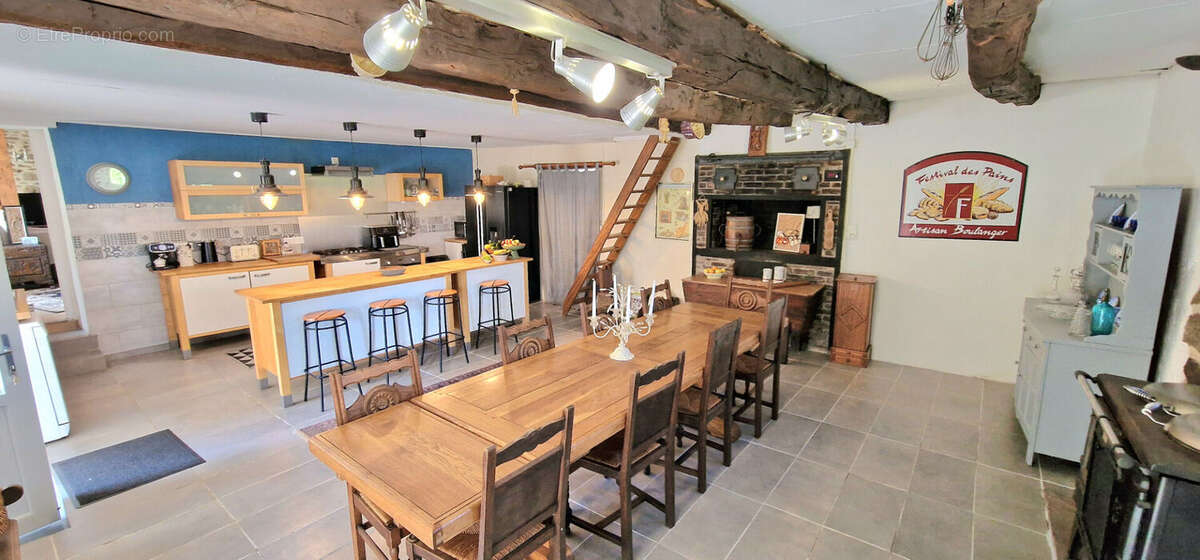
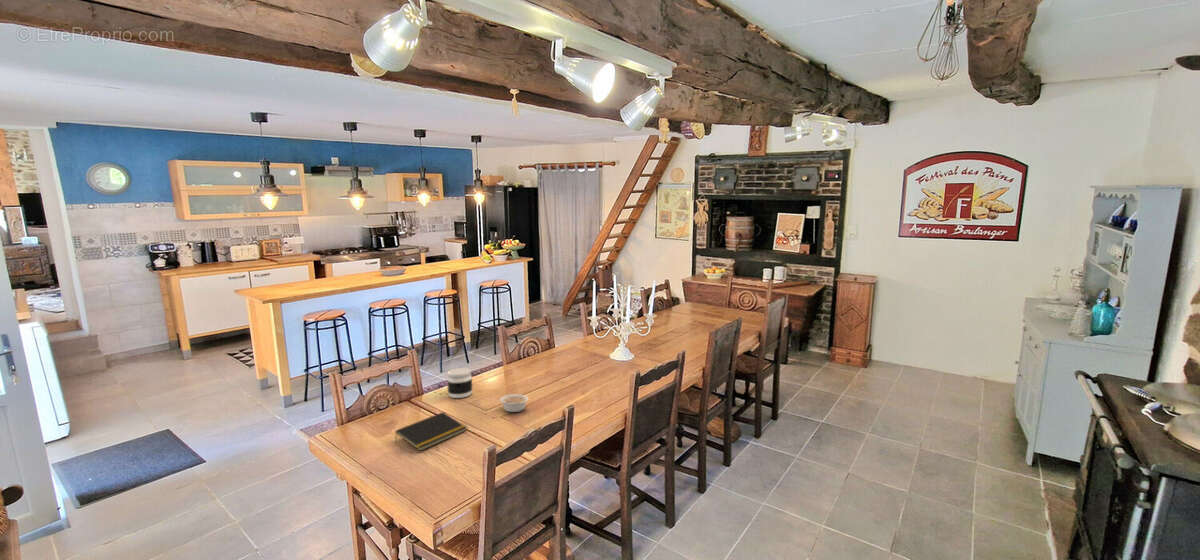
+ jar [446,367,473,399]
+ legume [499,393,529,413]
+ notepad [394,411,468,452]
